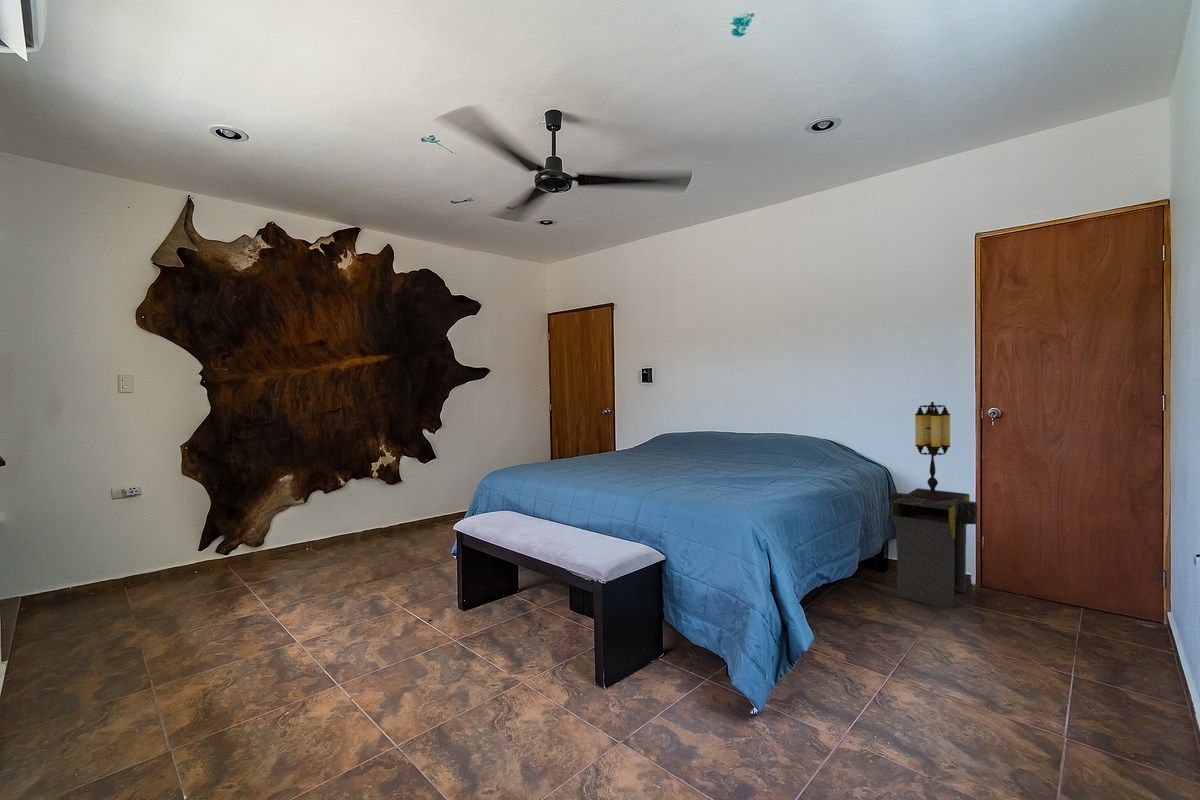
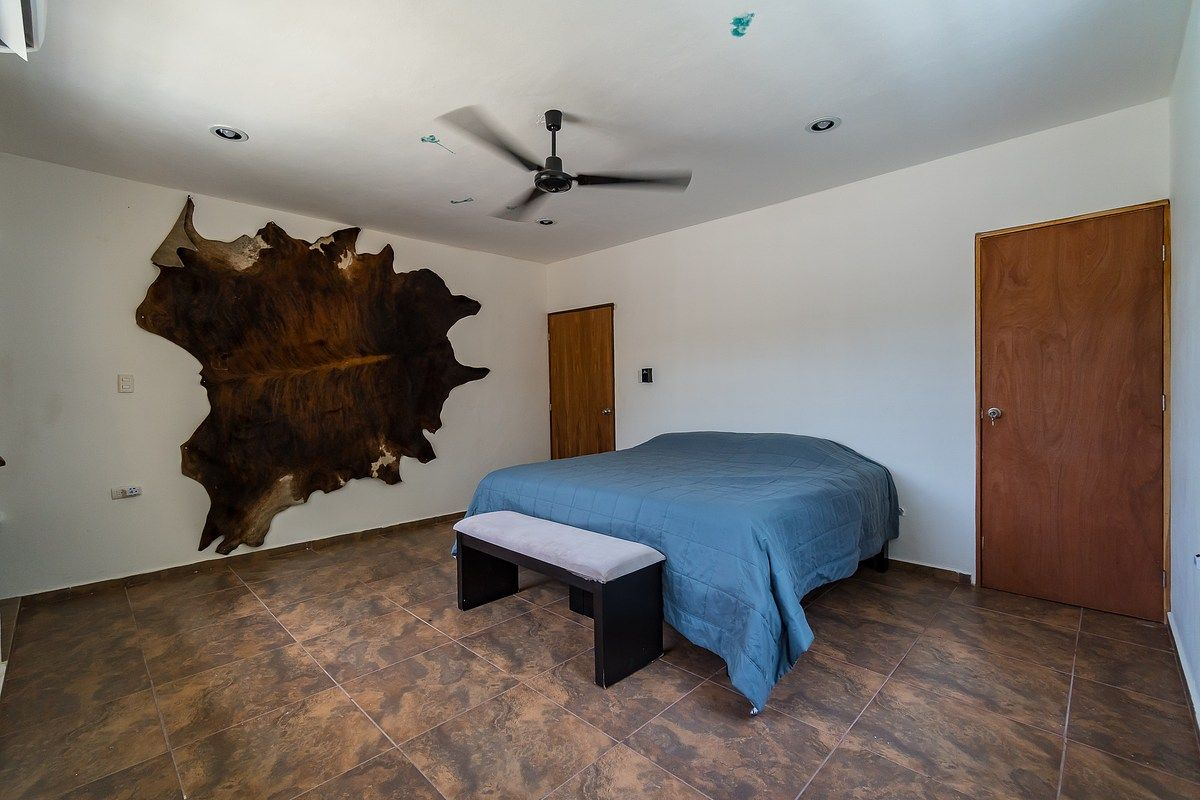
- table lamp [912,401,954,500]
- side table [889,487,978,610]
